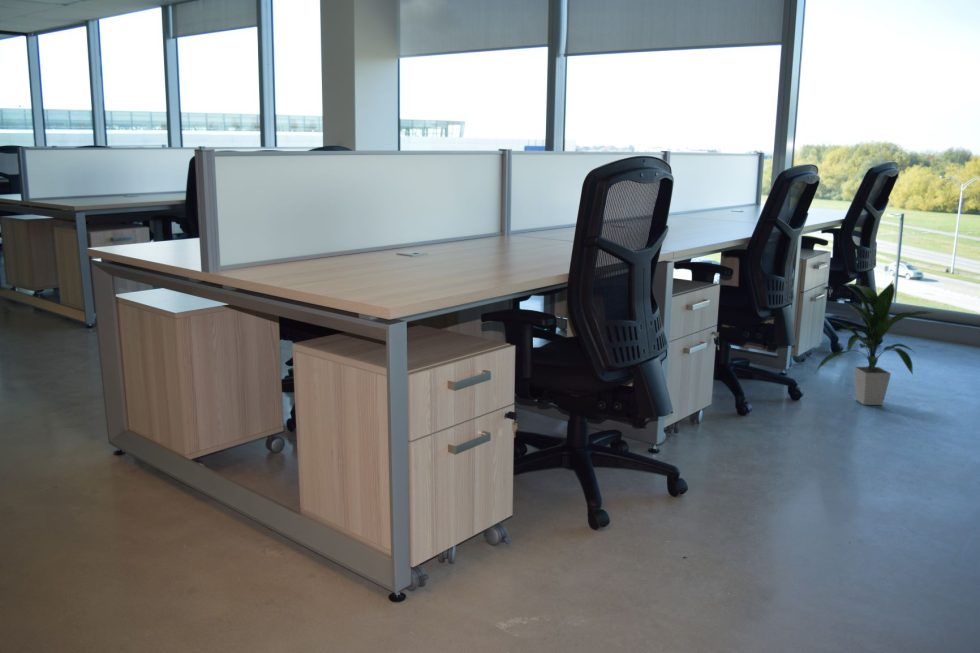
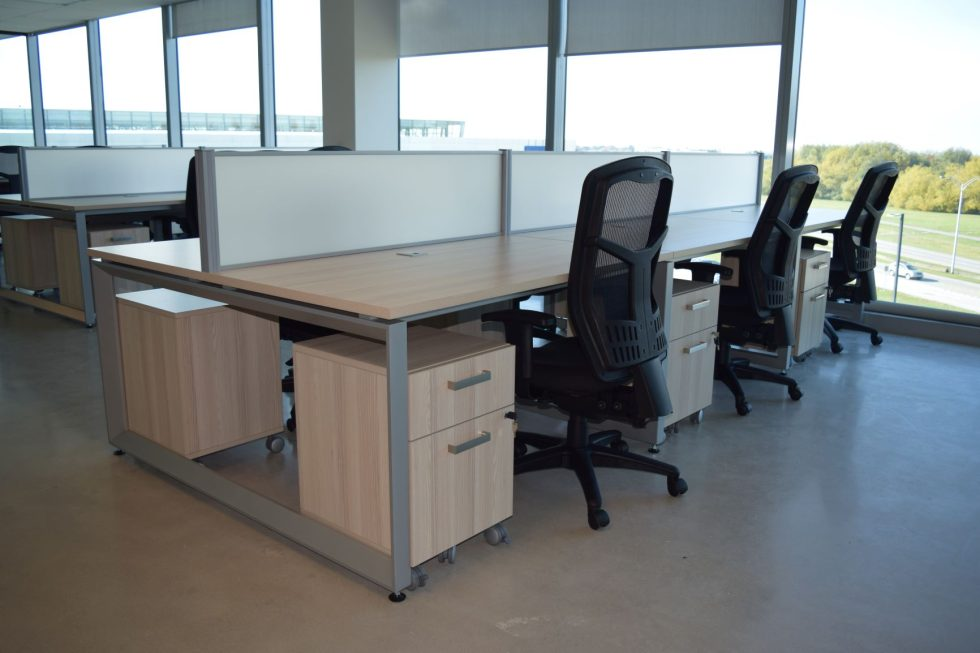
- indoor plant [815,280,939,406]
